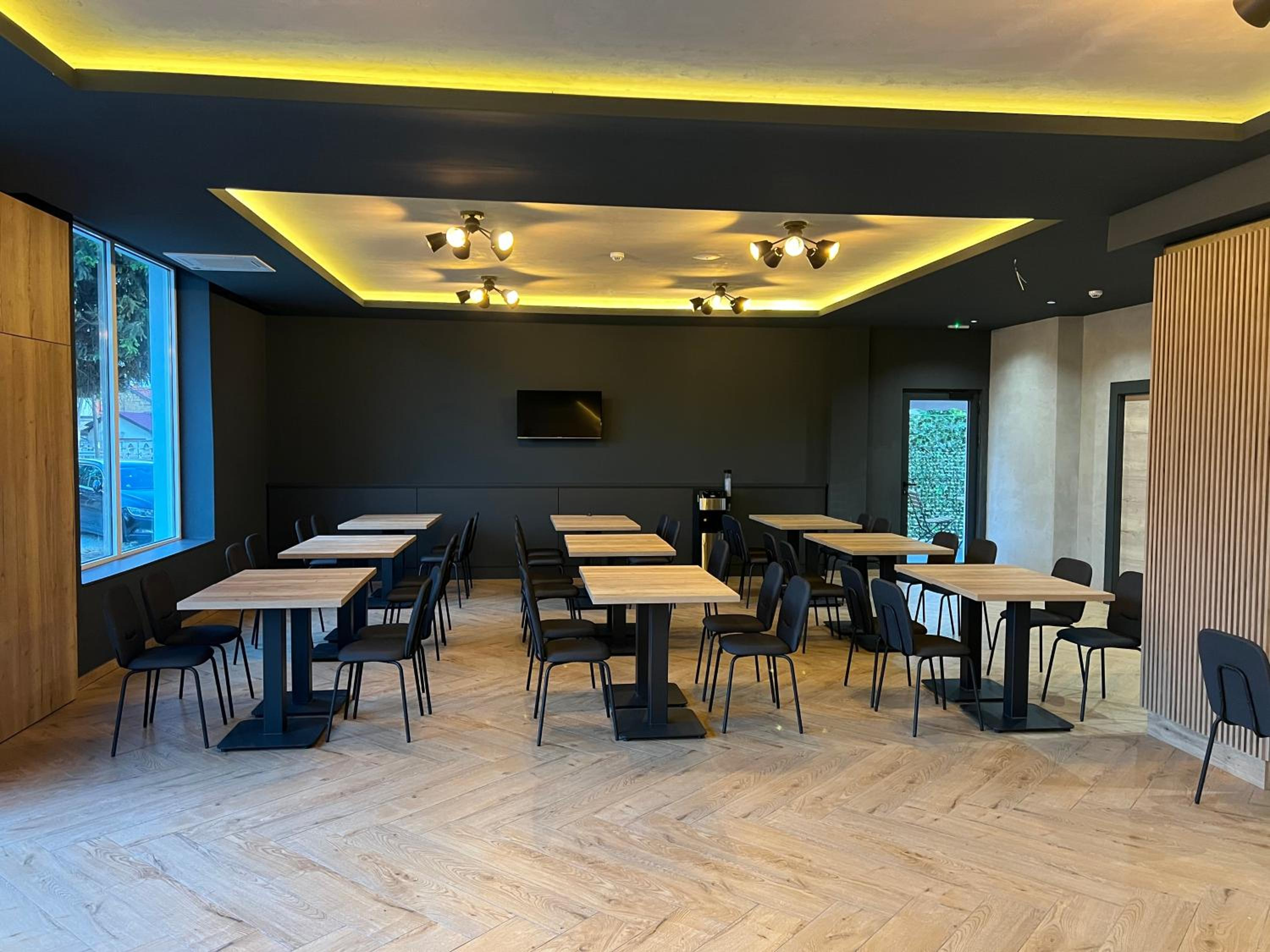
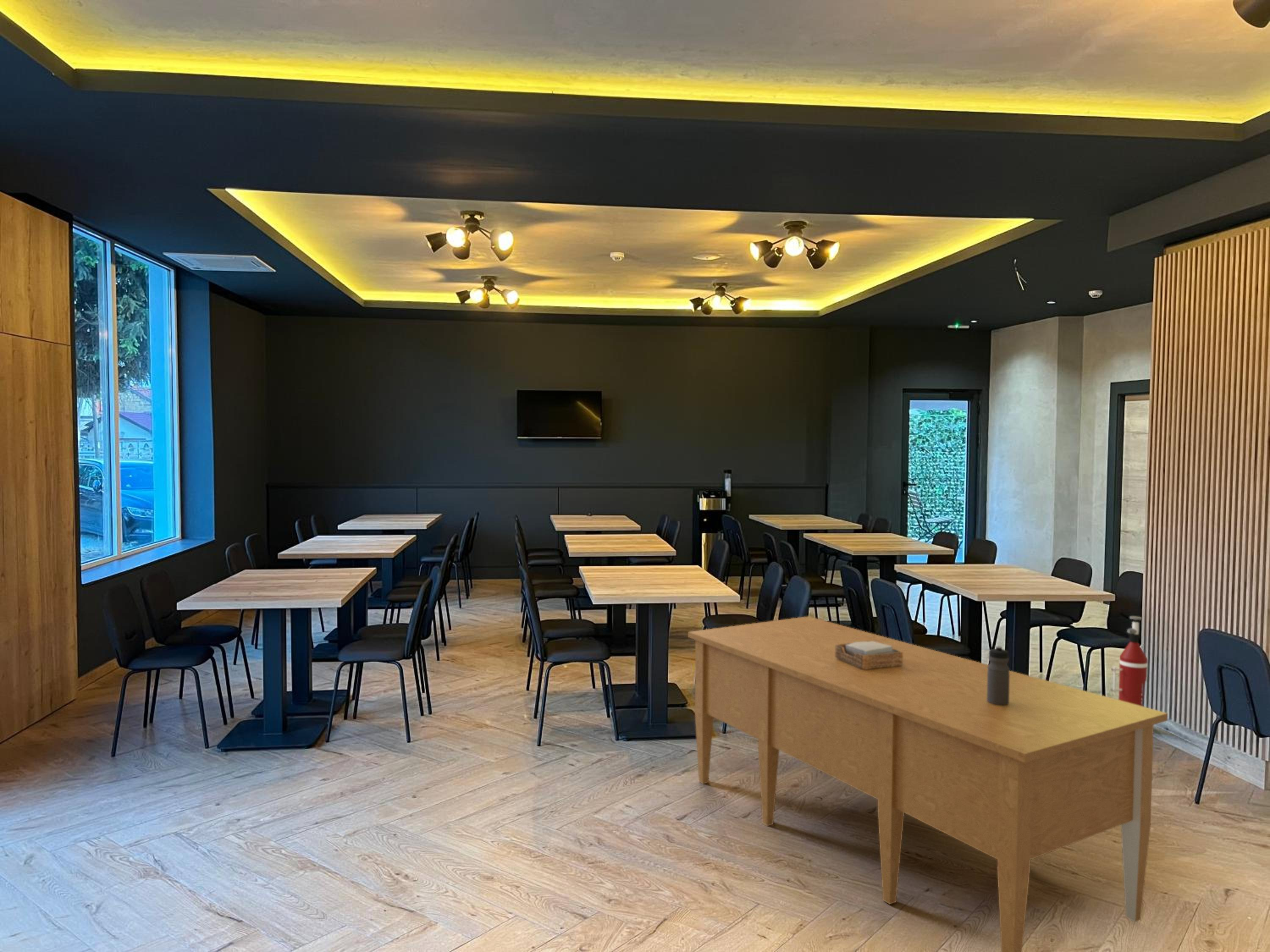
+ fire extinguisher [1110,616,1148,706]
+ desk [687,616,1168,952]
+ water bottle [987,645,1010,705]
+ napkin holder [835,641,903,669]
